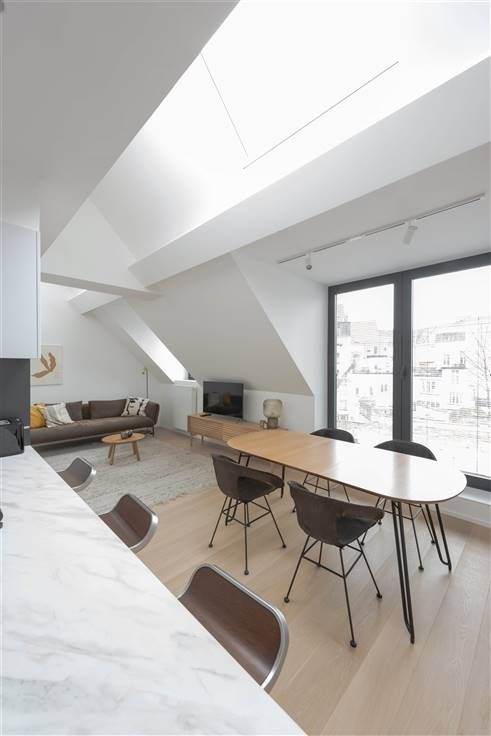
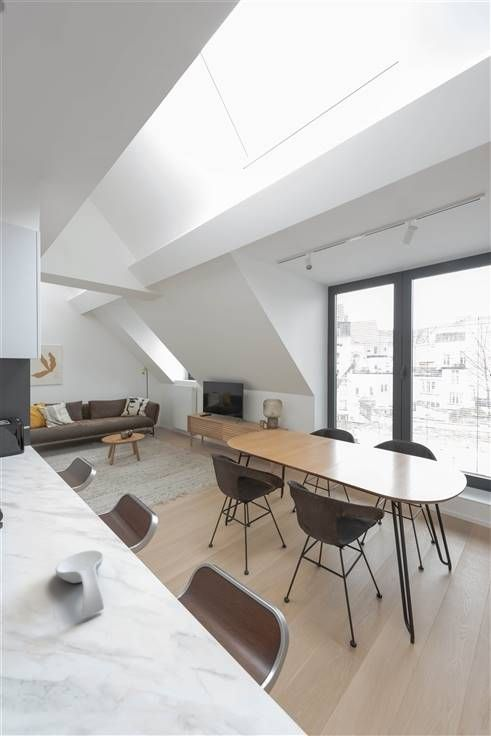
+ spoon rest [55,549,105,619]
